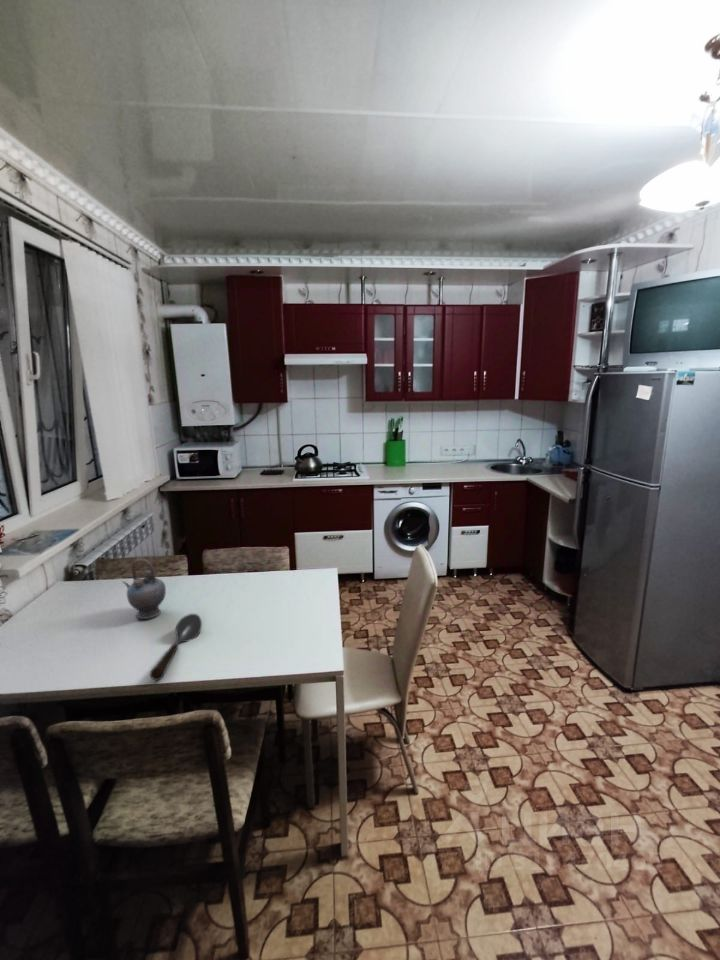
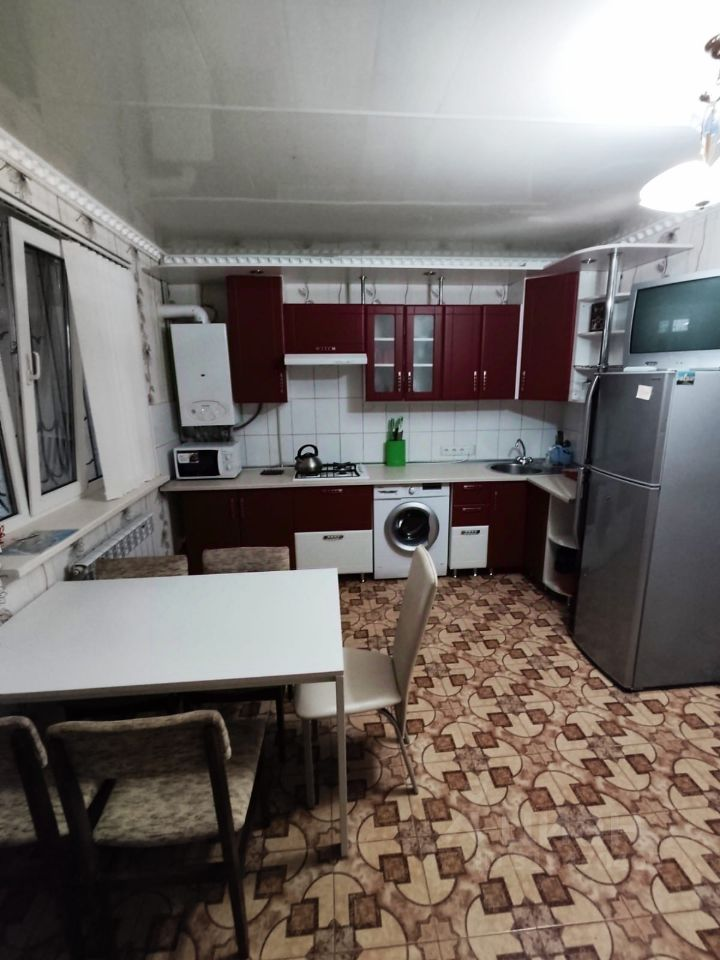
- teapot [121,558,167,620]
- spoon [149,613,203,681]
